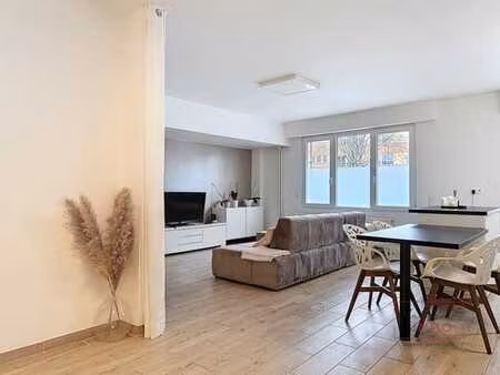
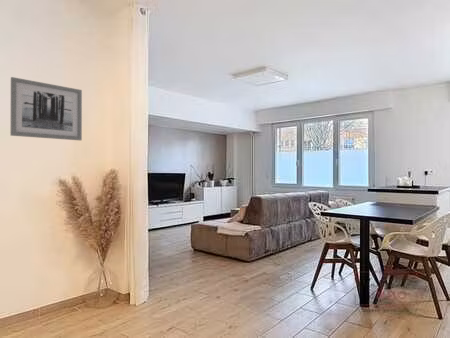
+ wall art [9,76,83,141]
